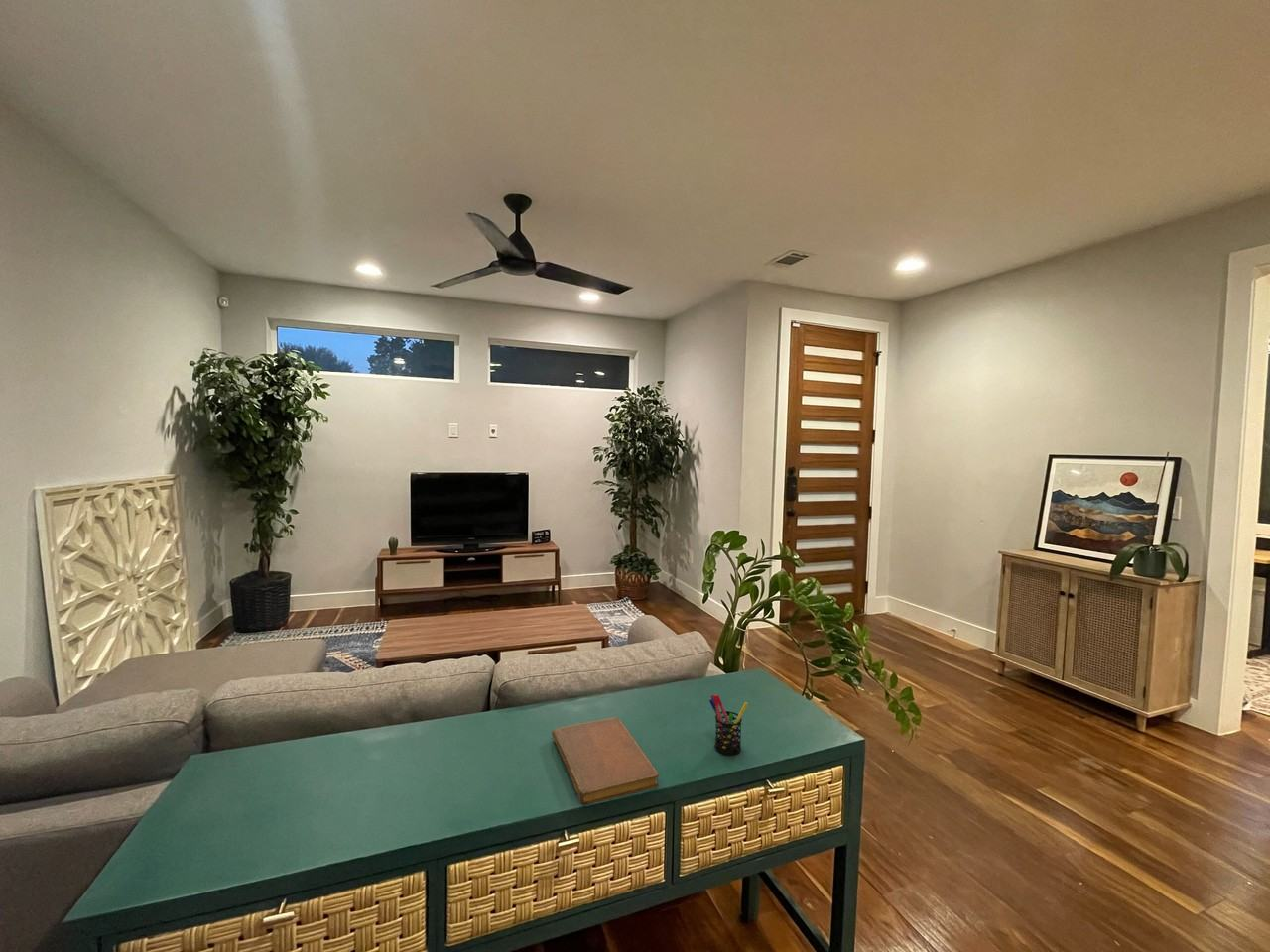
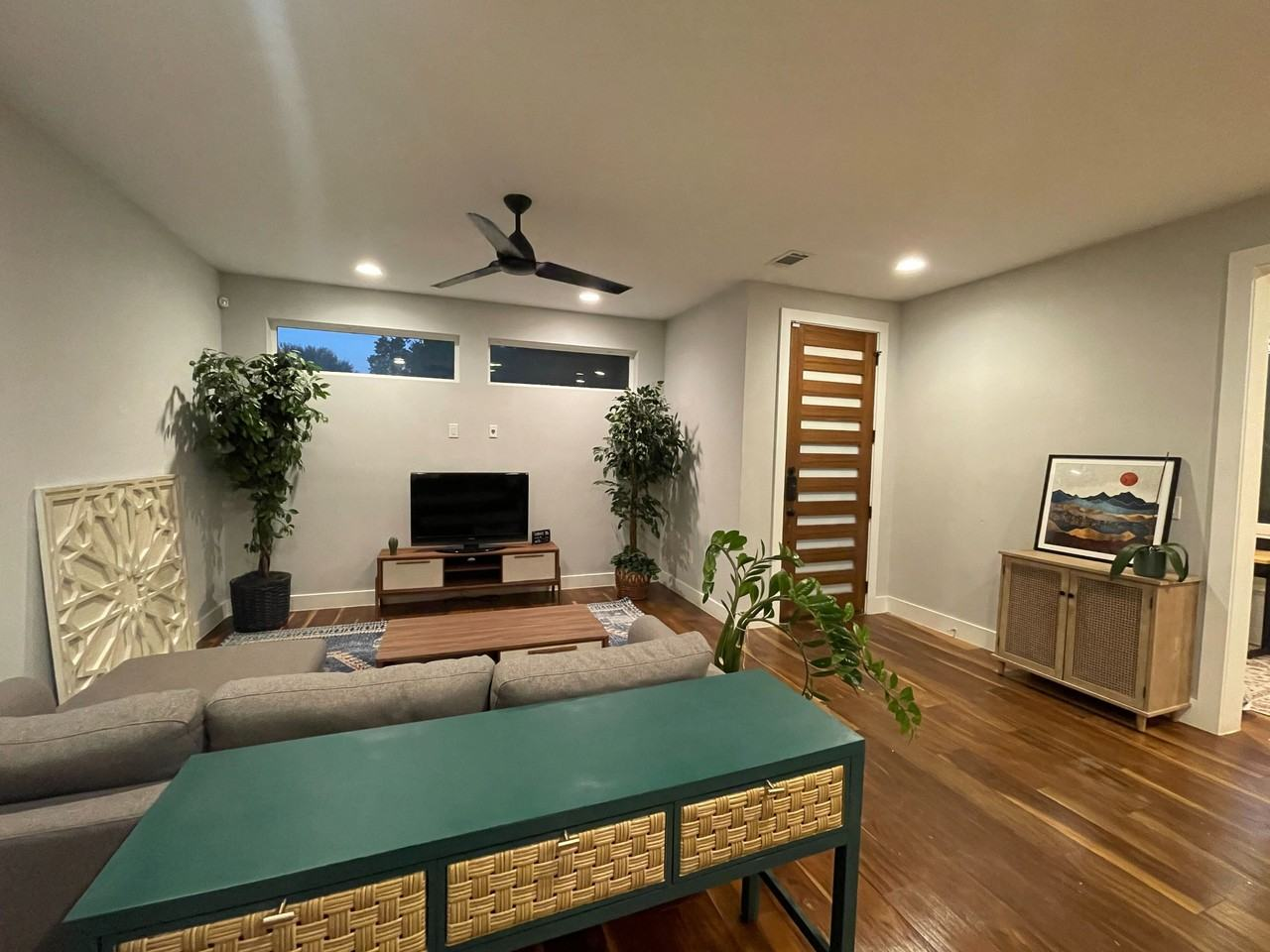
- pen holder [708,694,749,756]
- notebook [551,717,660,806]
